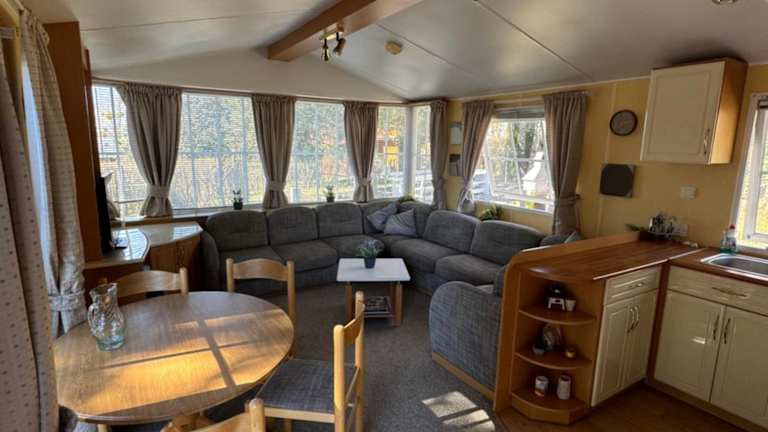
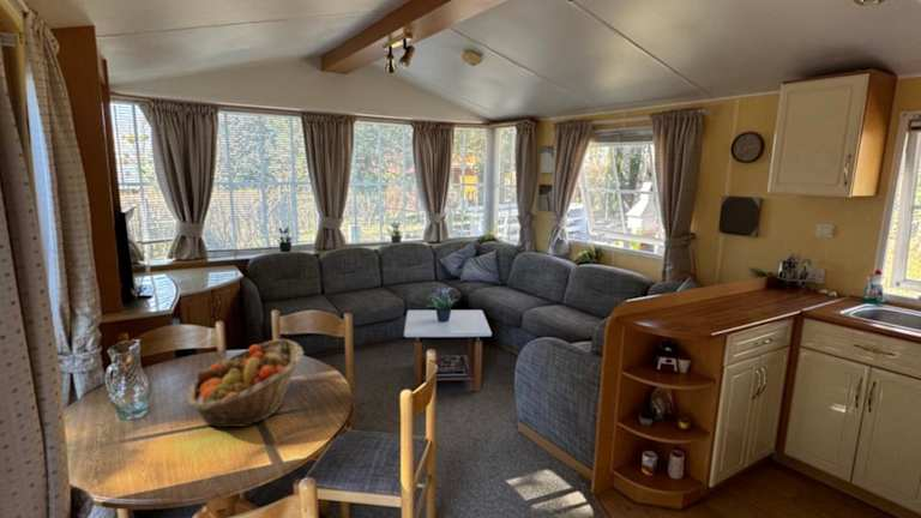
+ fruit basket [187,338,305,429]
